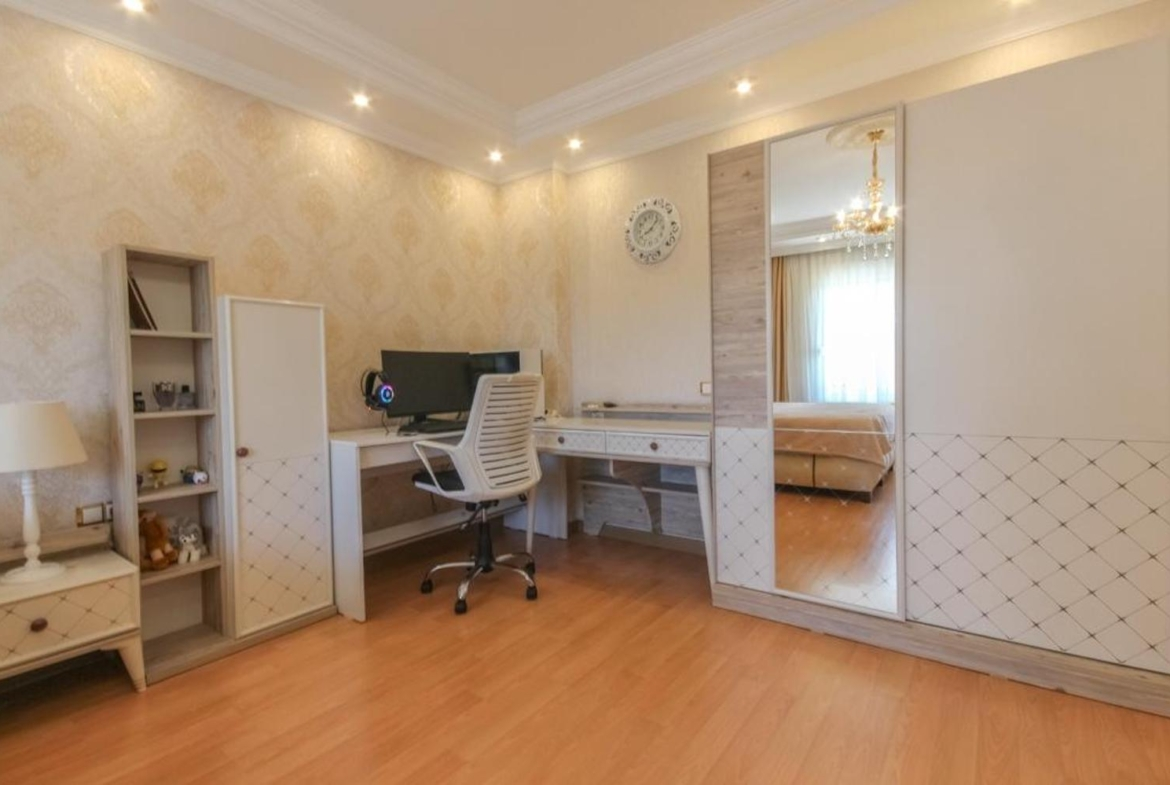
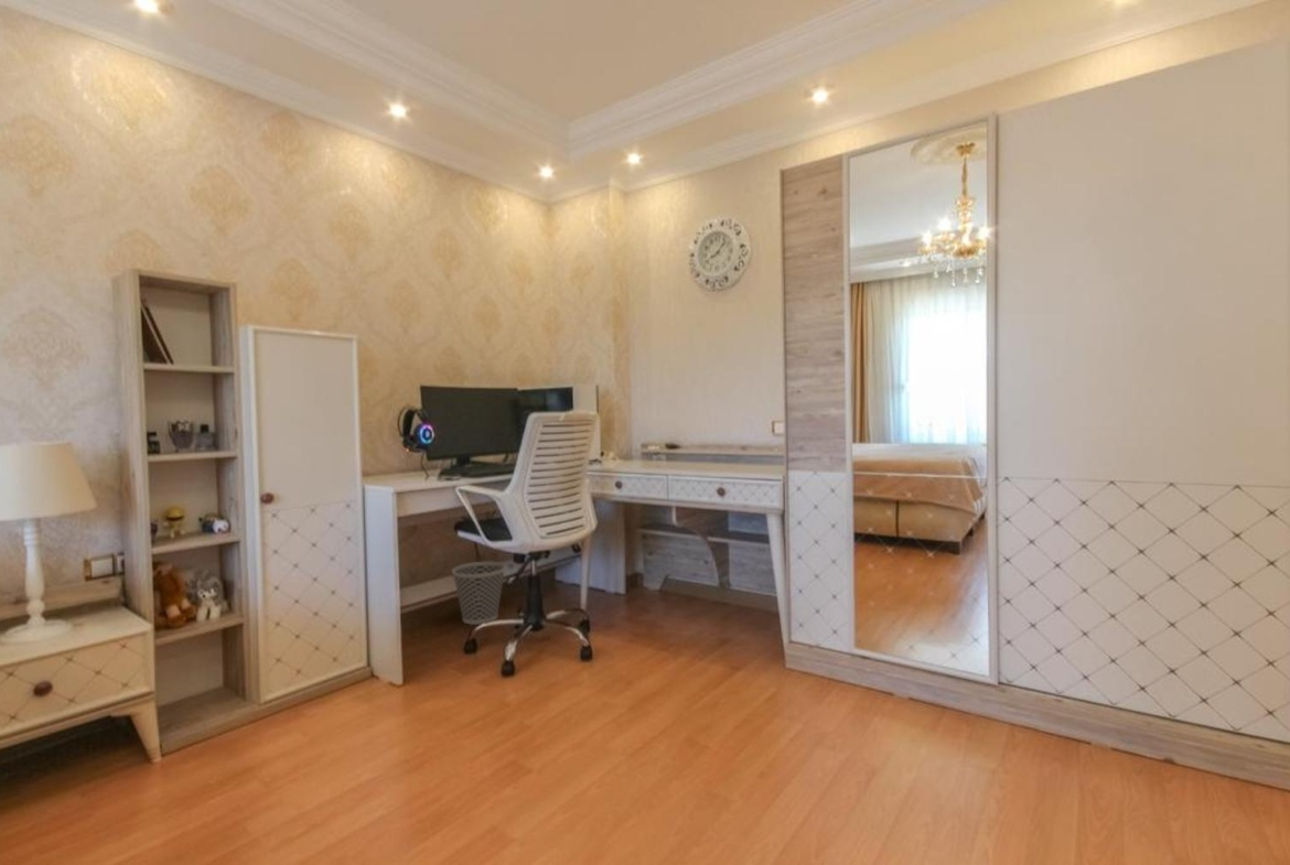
+ wastebasket [451,561,507,626]
